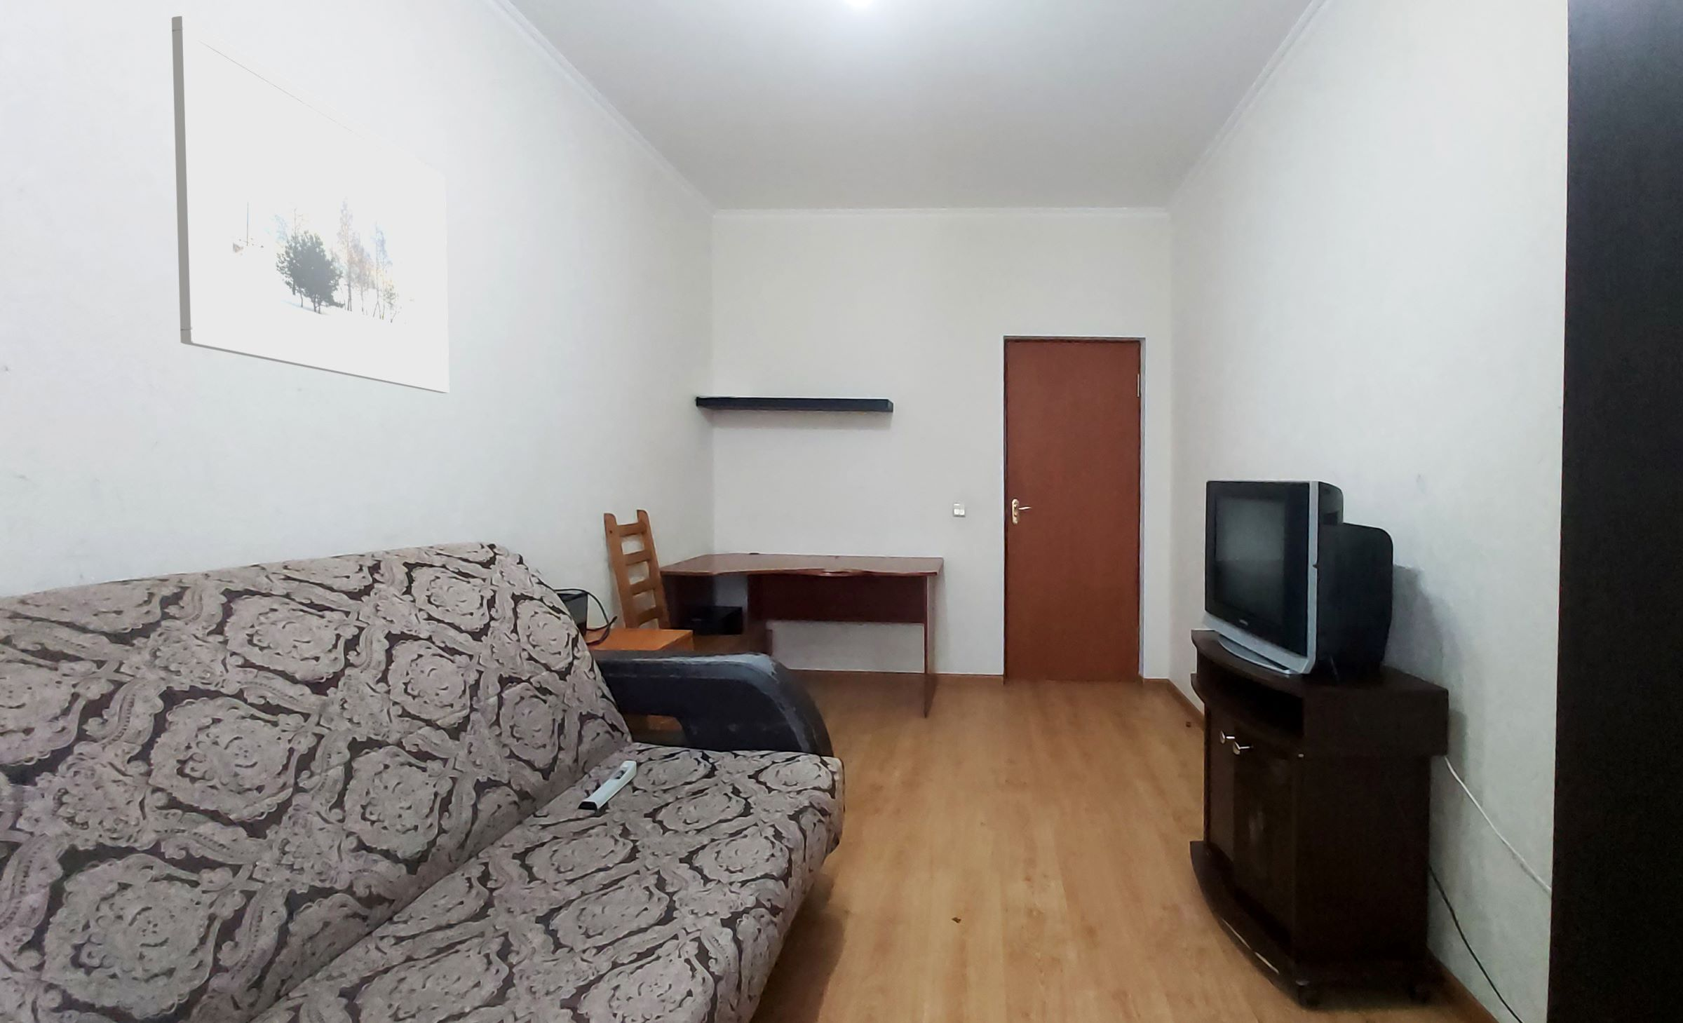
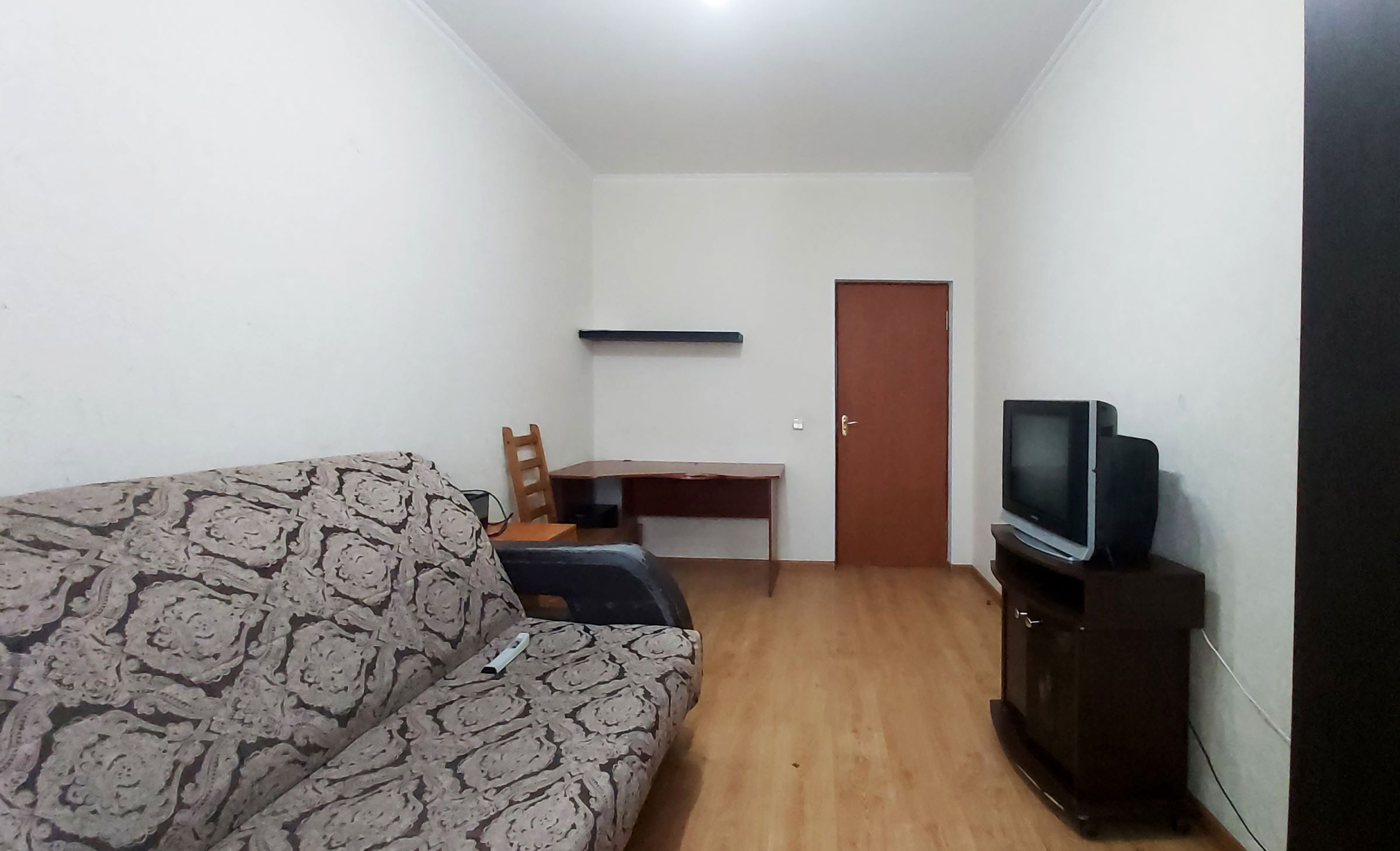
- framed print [171,16,450,394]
